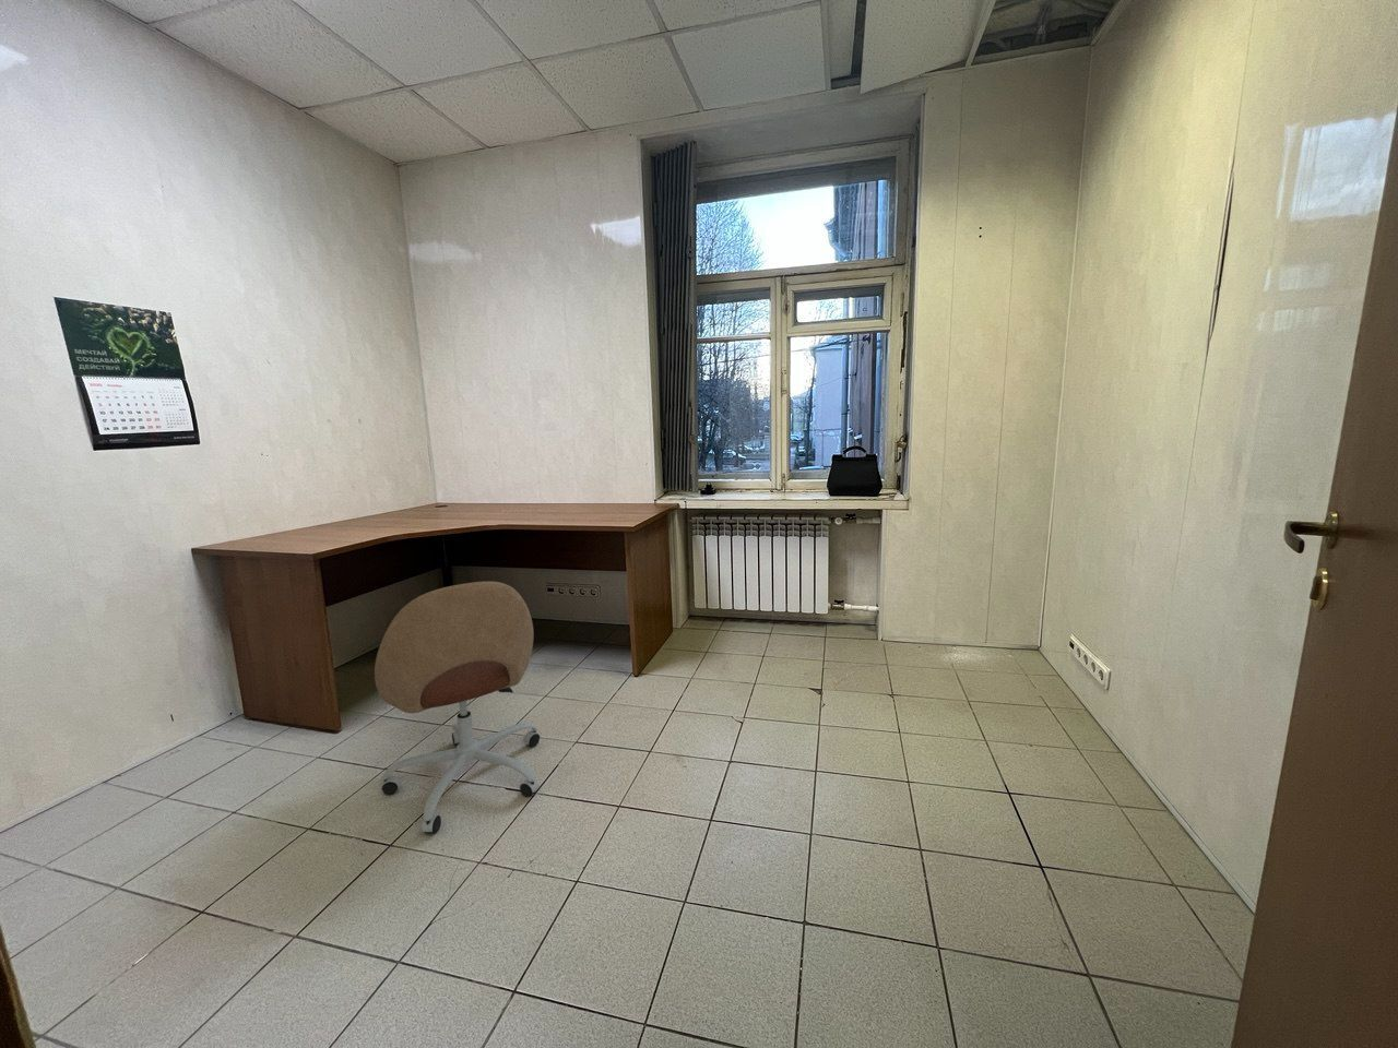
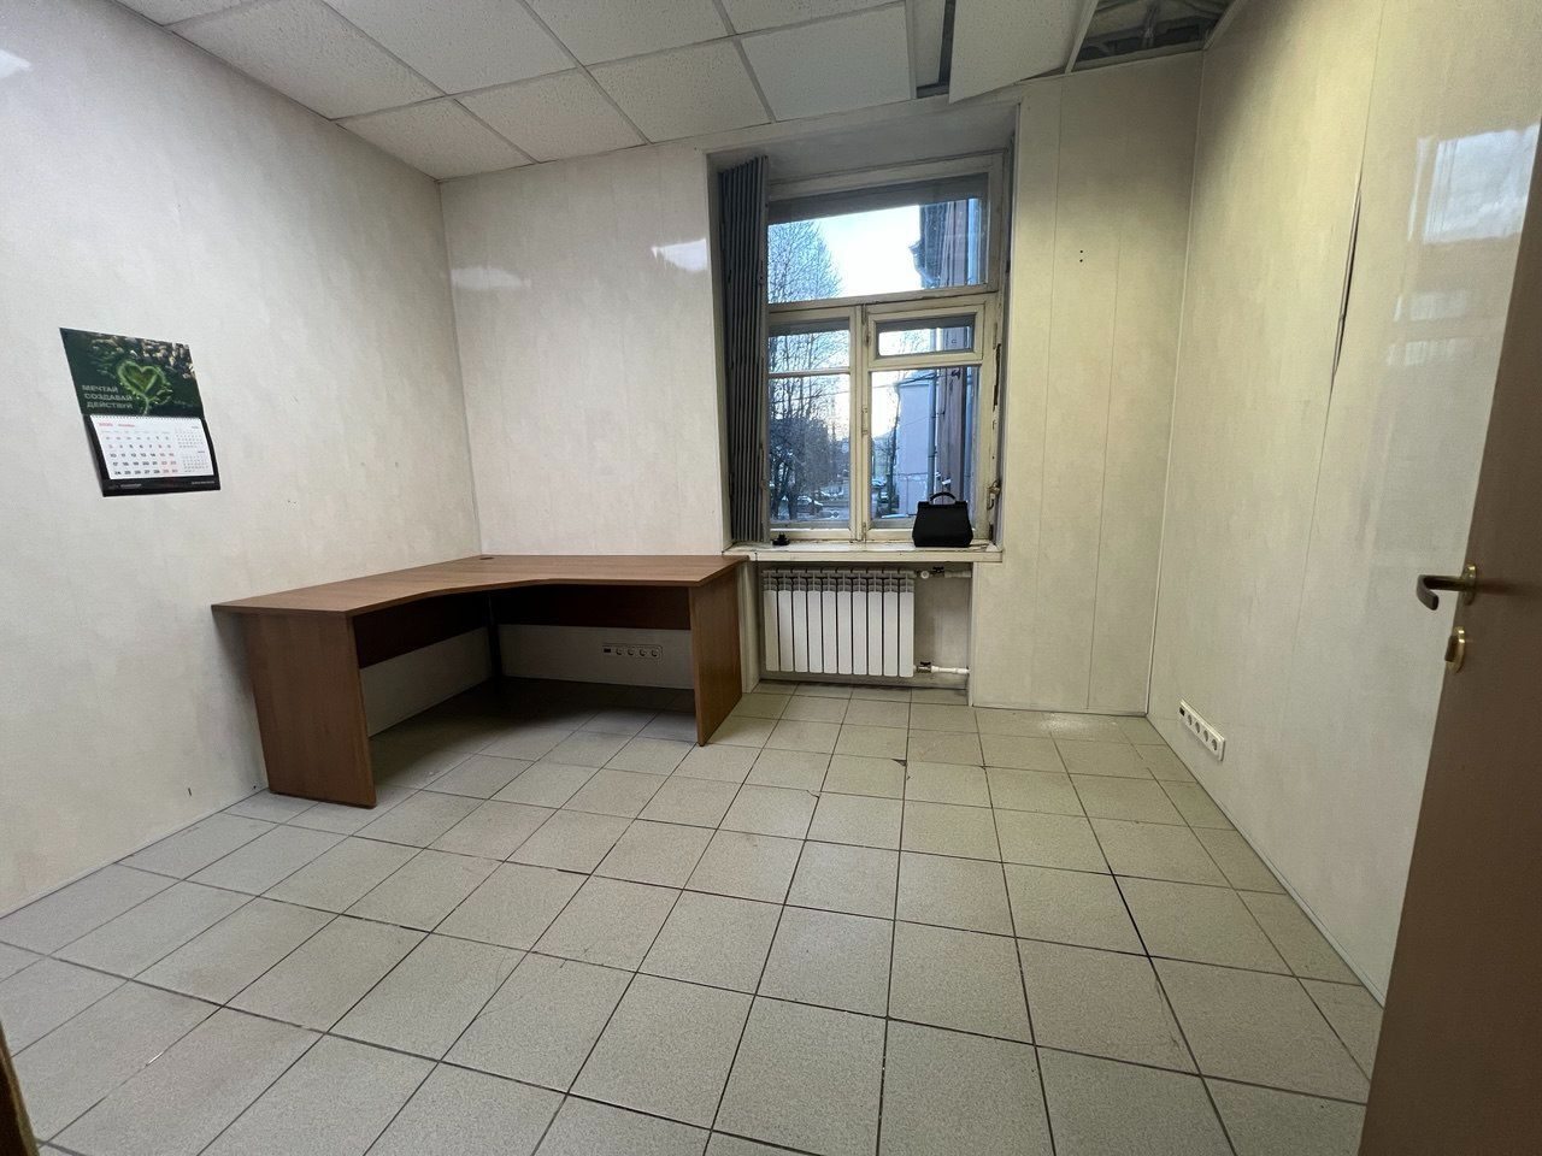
- office chair [373,581,542,834]
